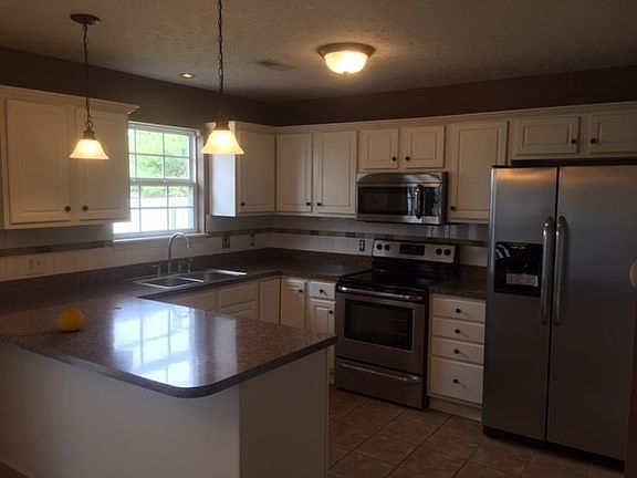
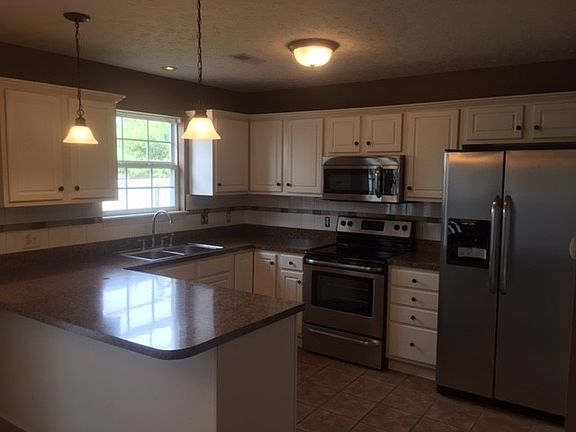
- fruit [56,308,86,332]
